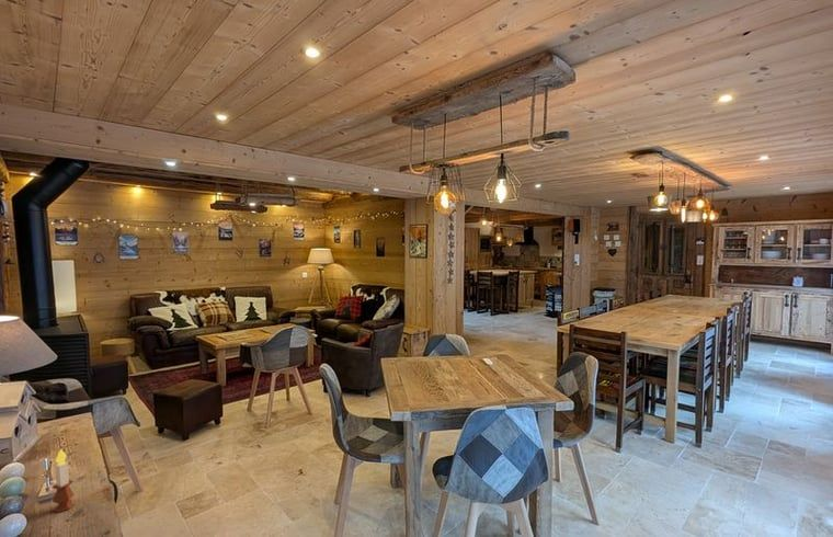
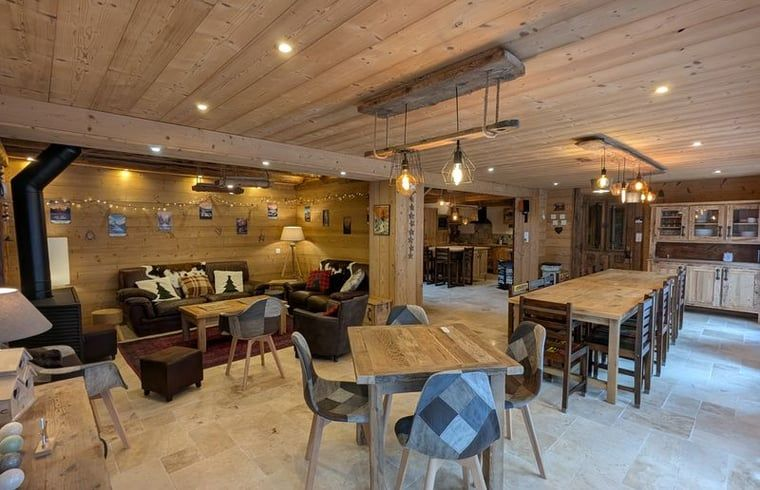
- candle [50,448,76,513]
